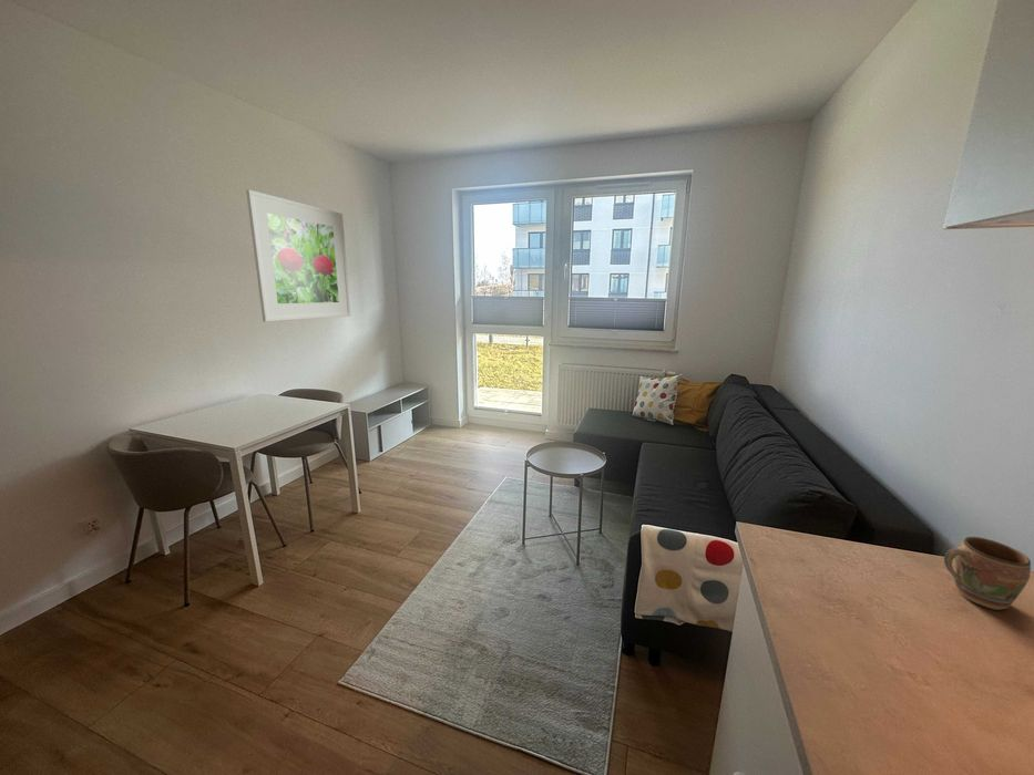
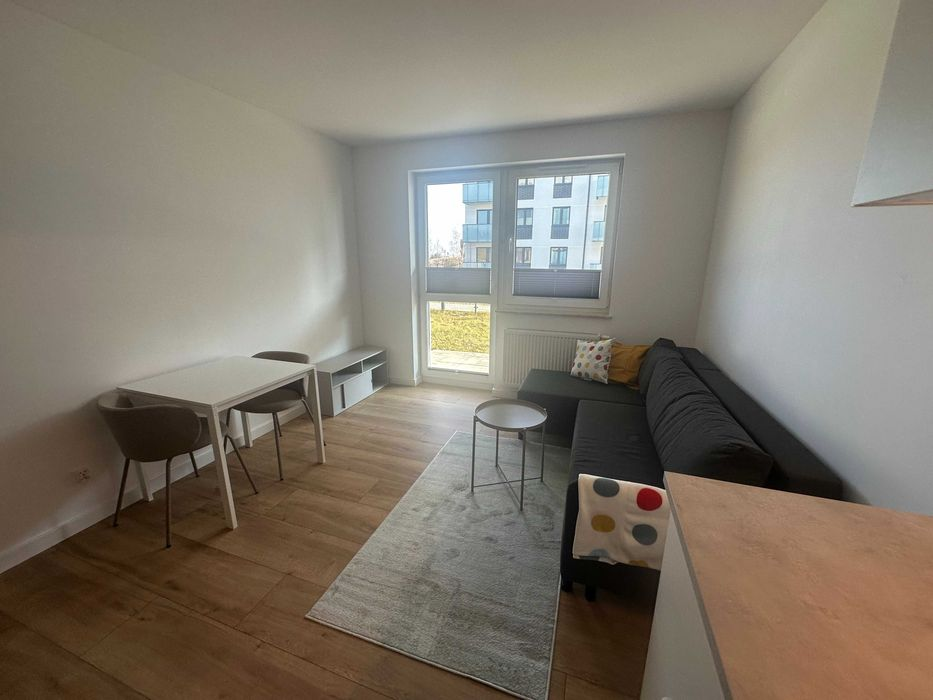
- mug [943,536,1032,611]
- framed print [245,188,351,322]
